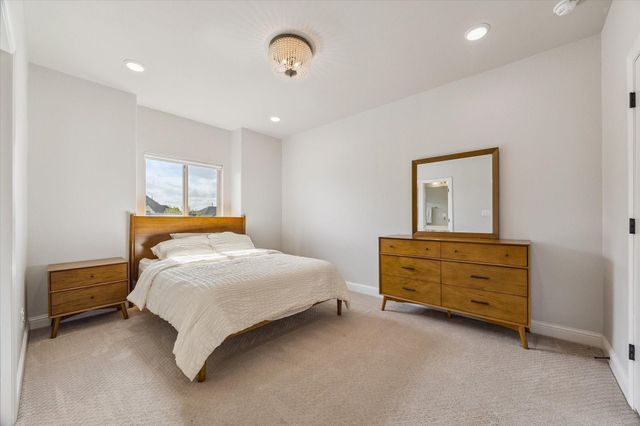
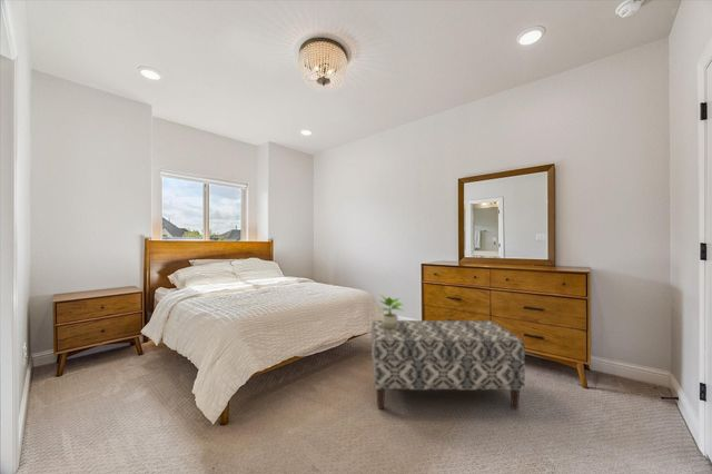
+ bench [370,319,526,411]
+ potted plant [378,294,406,329]
